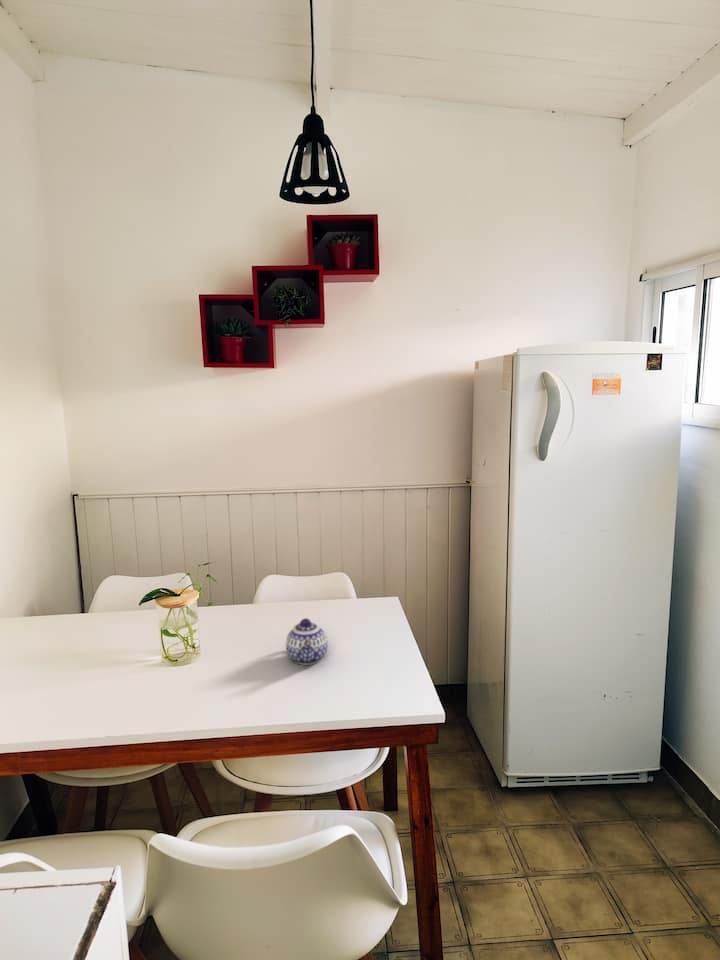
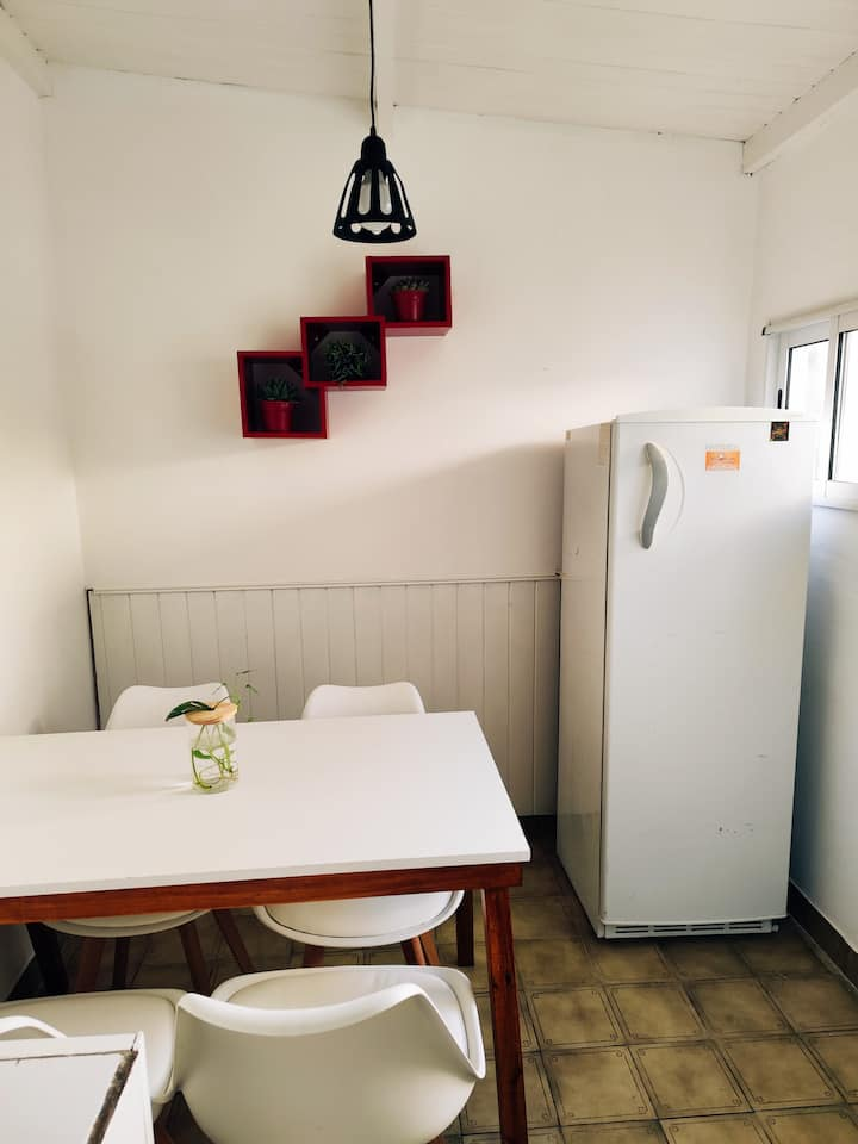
- teapot [285,617,329,666]
